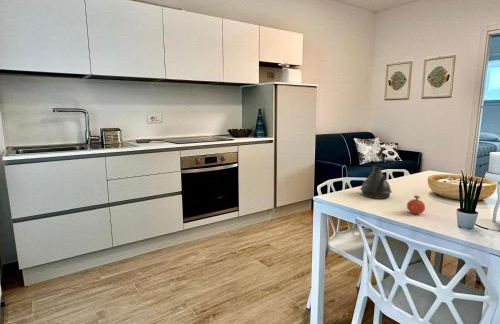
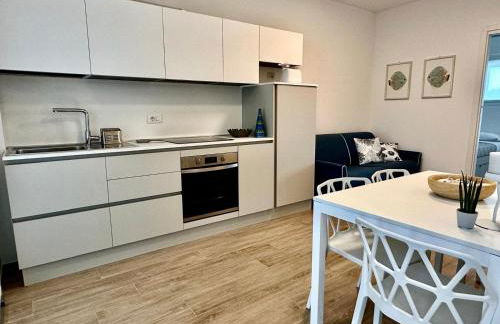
- teapot [359,165,393,200]
- apple [406,194,426,215]
